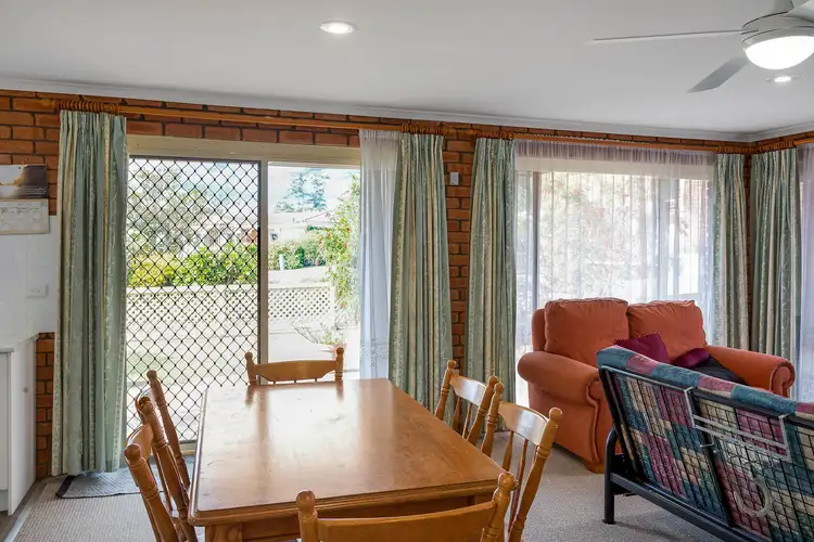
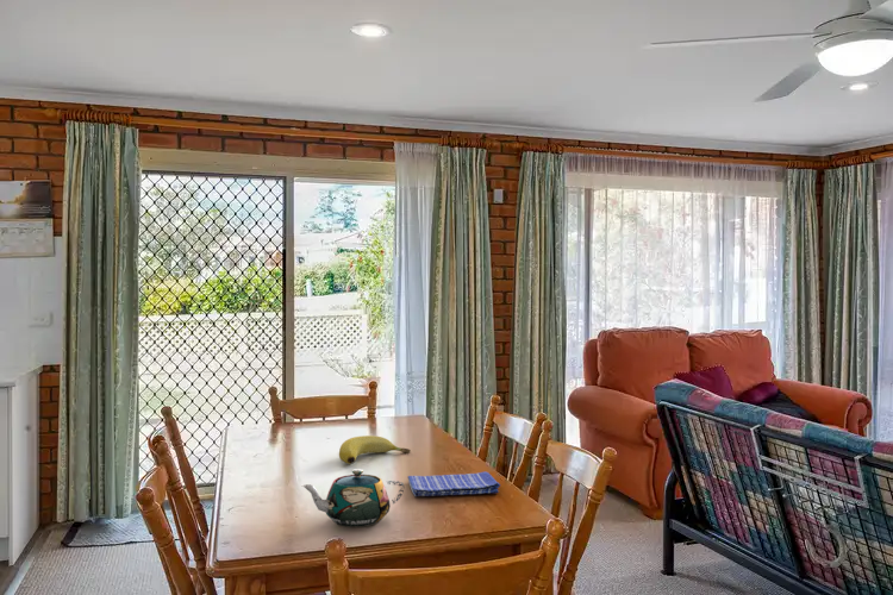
+ banana [338,434,412,465]
+ dish towel [407,471,501,497]
+ teapot [301,468,406,528]
